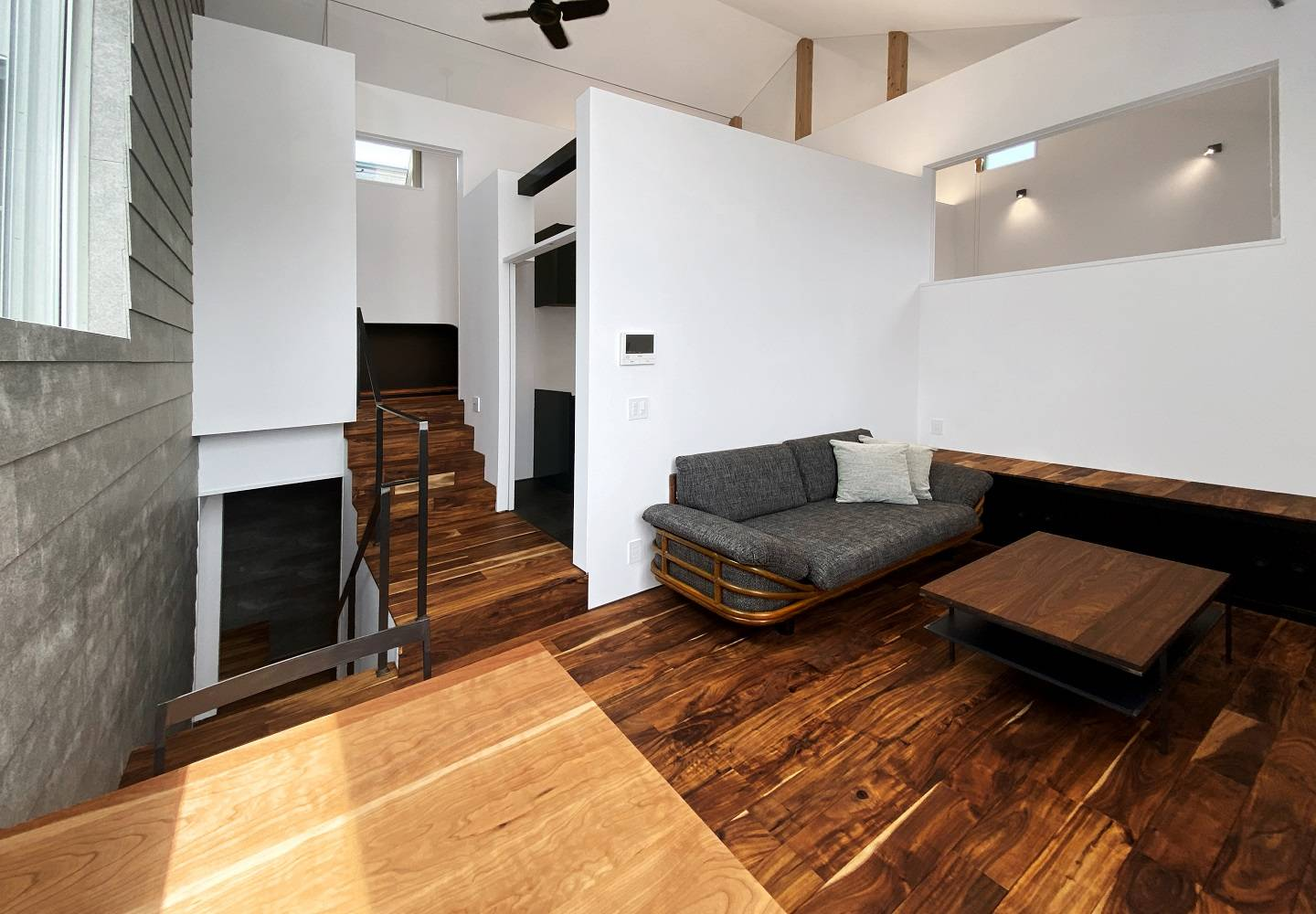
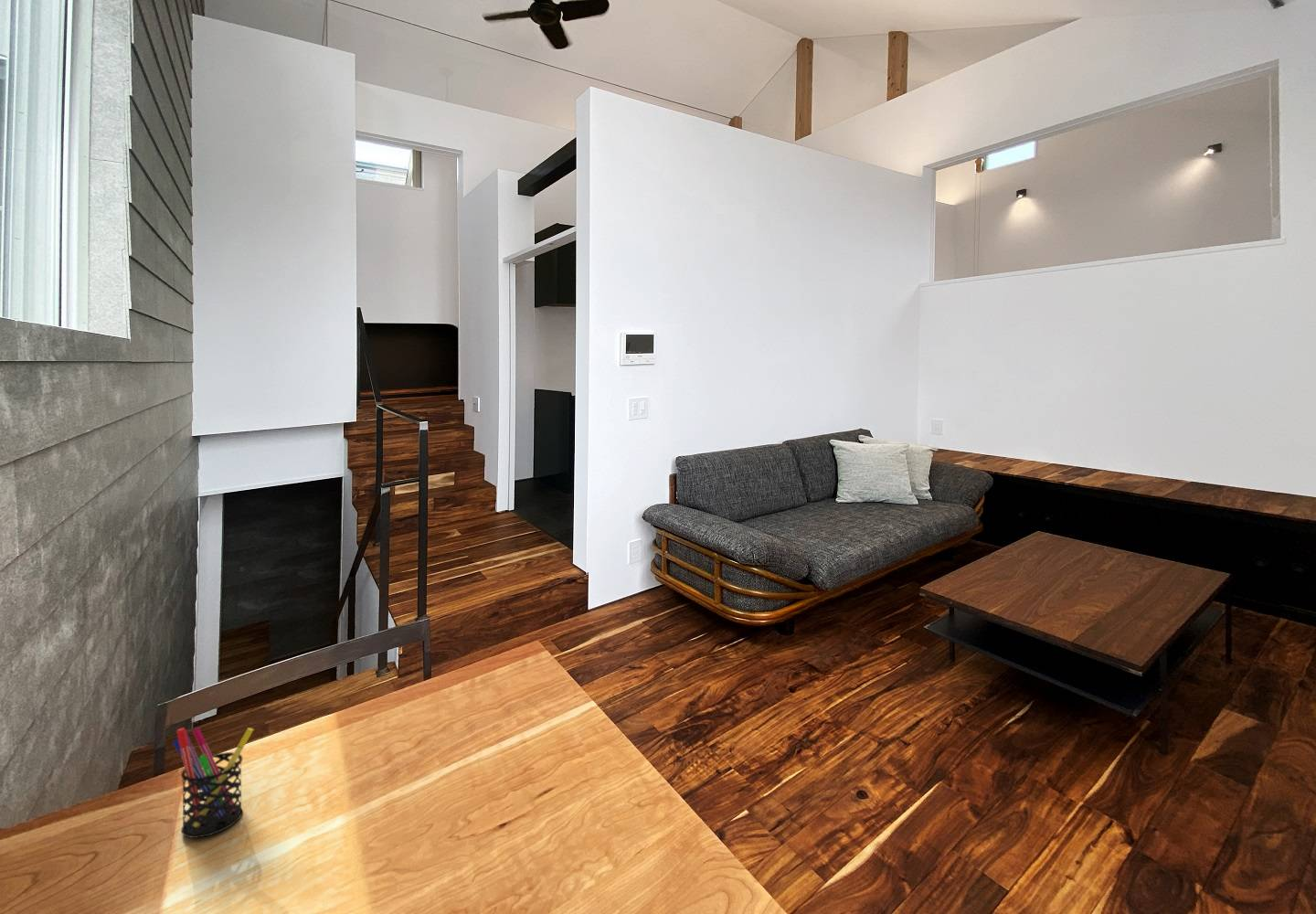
+ pen holder [172,727,254,839]
